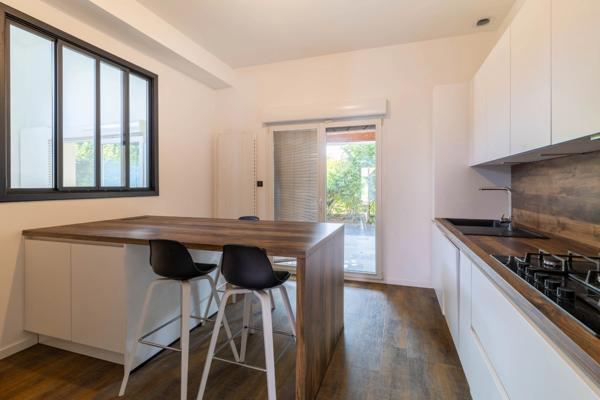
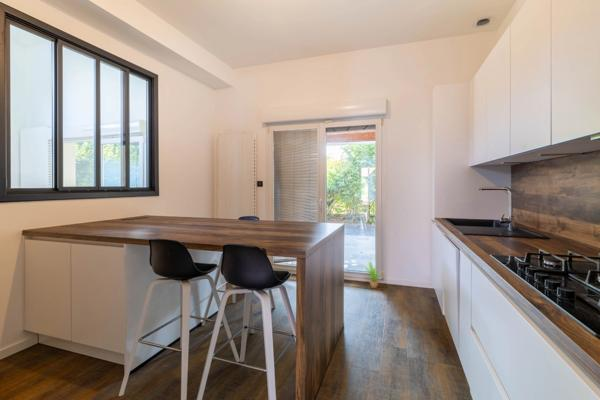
+ potted plant [362,260,386,289]
